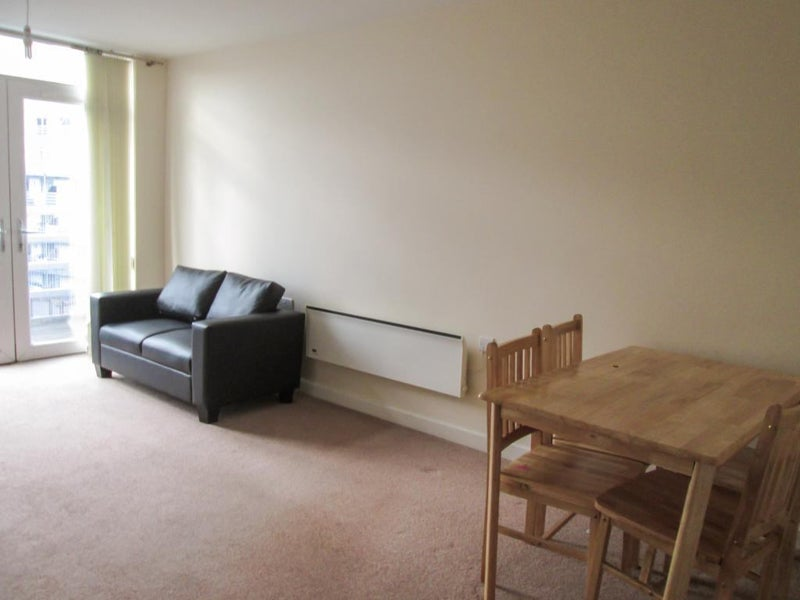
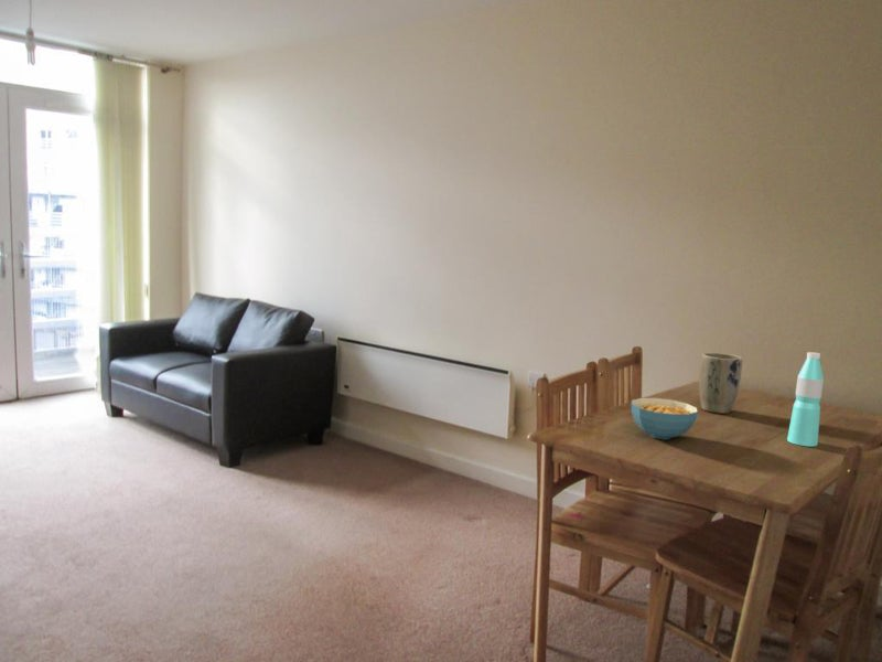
+ water bottle [786,351,825,448]
+ plant pot [698,352,743,415]
+ cereal bowl [631,397,699,440]
